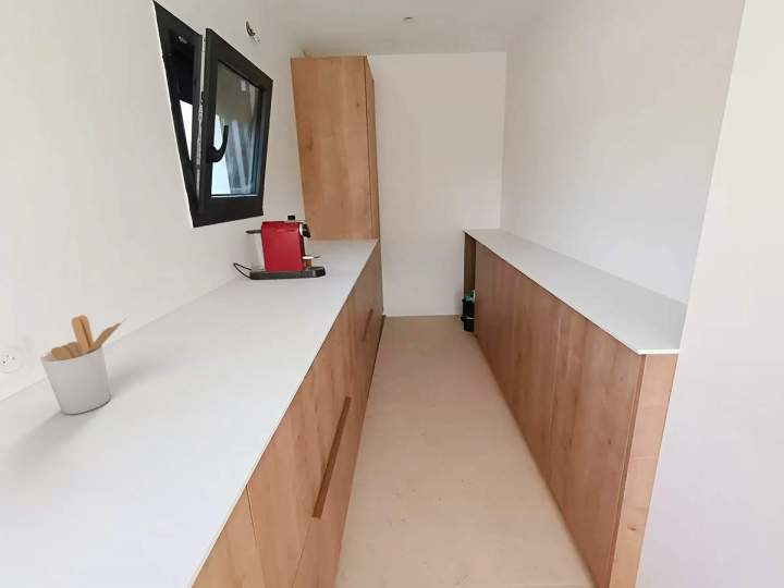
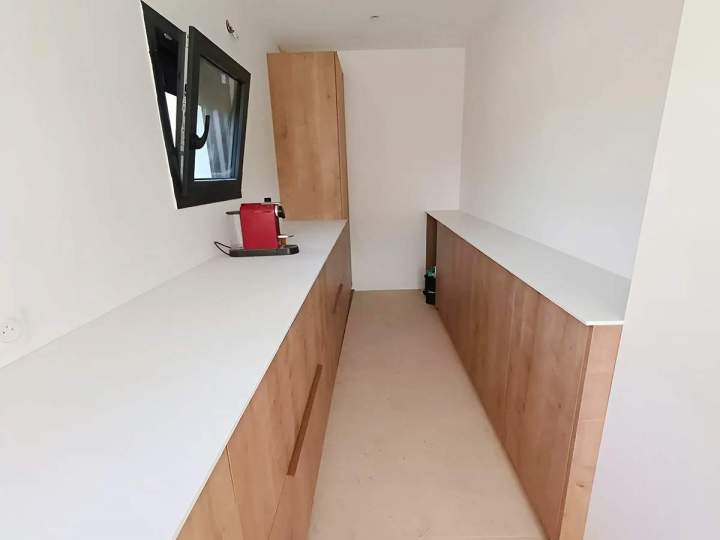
- utensil holder [39,314,127,415]
